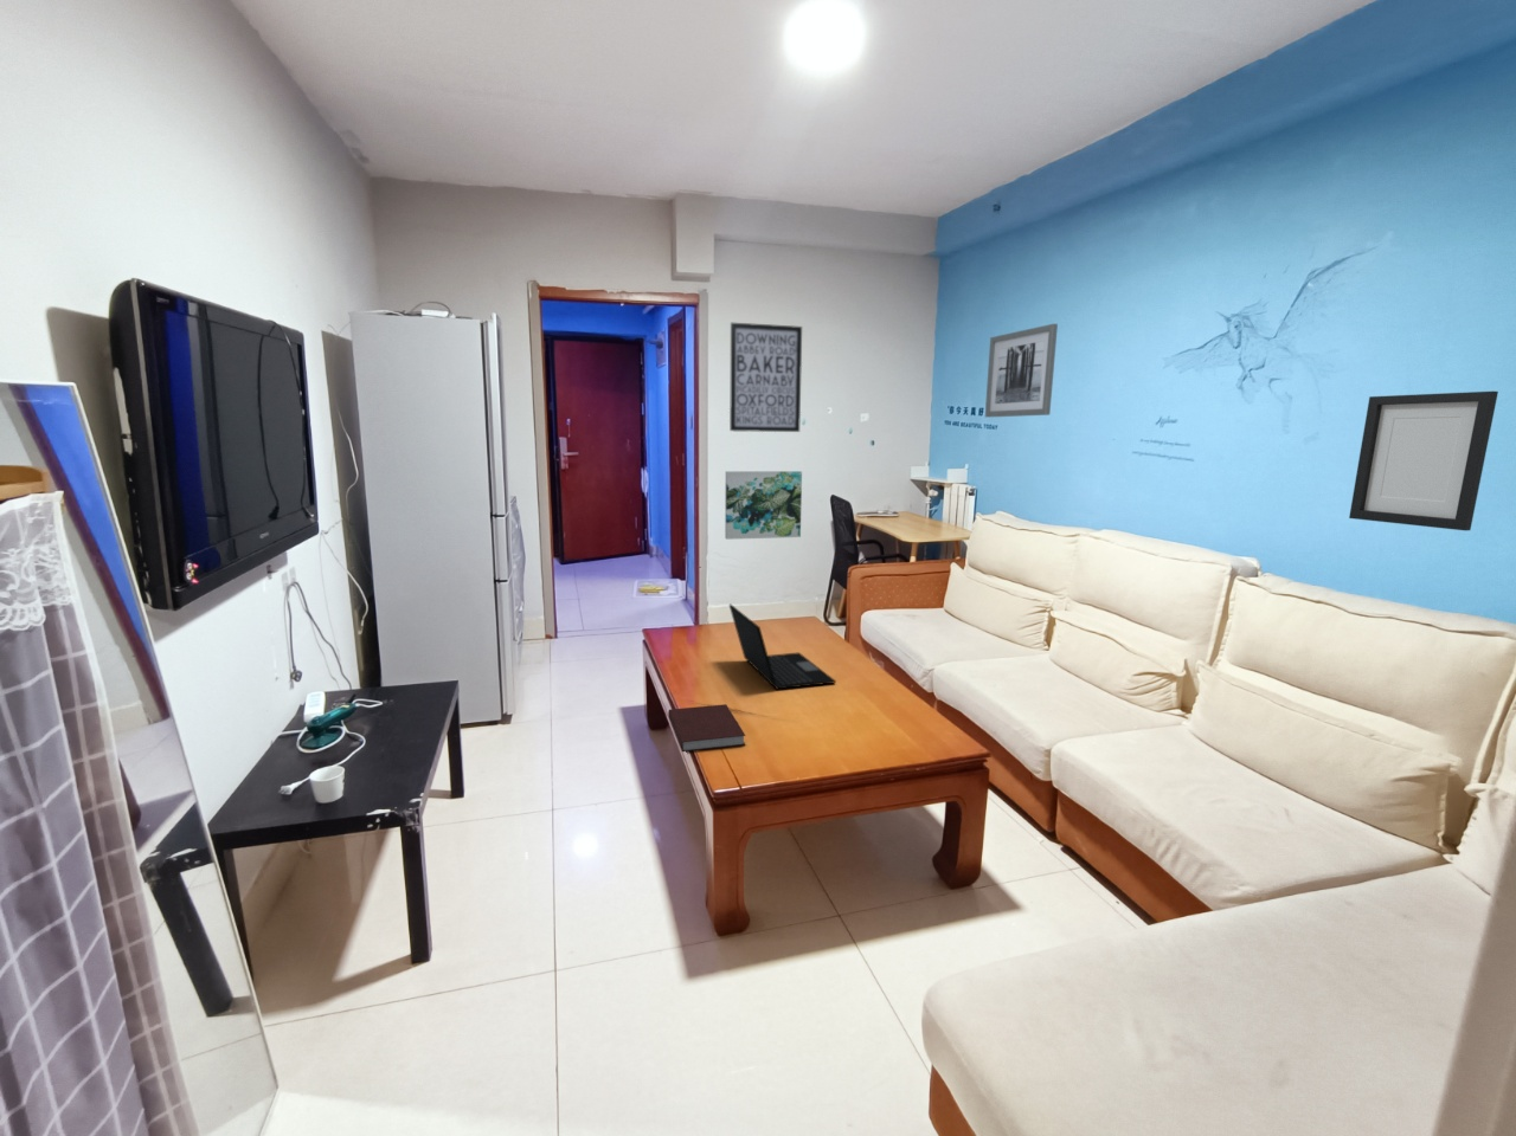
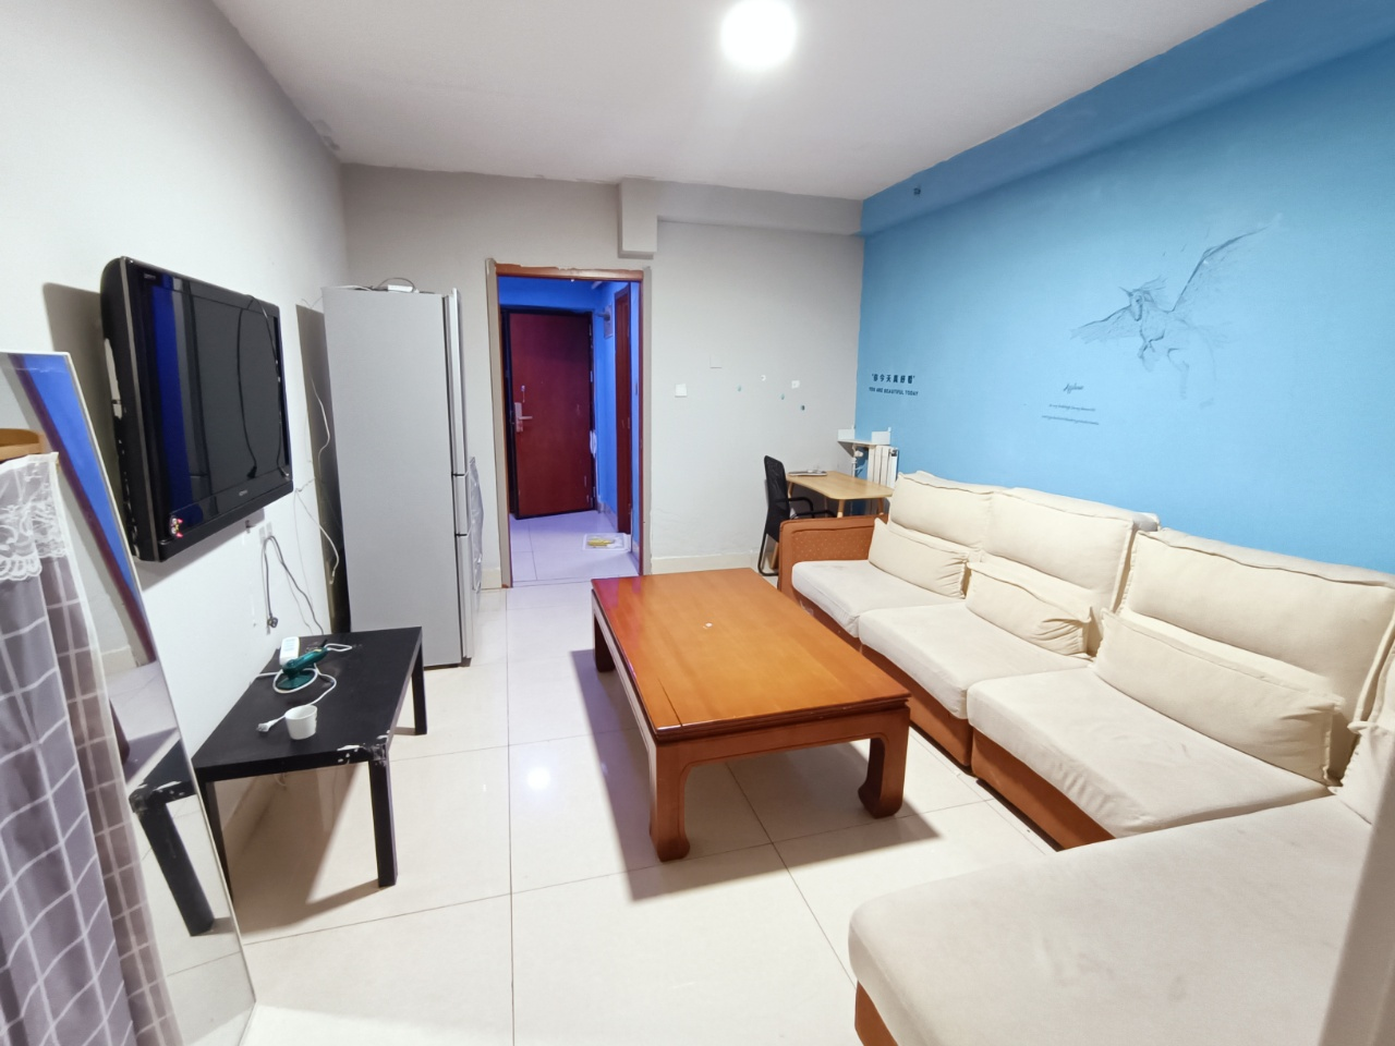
- notebook [667,703,746,753]
- laptop [728,604,837,691]
- picture frame [1348,390,1499,531]
- wall art [723,470,803,541]
- wall art [985,323,1059,418]
- wall art [728,322,803,433]
